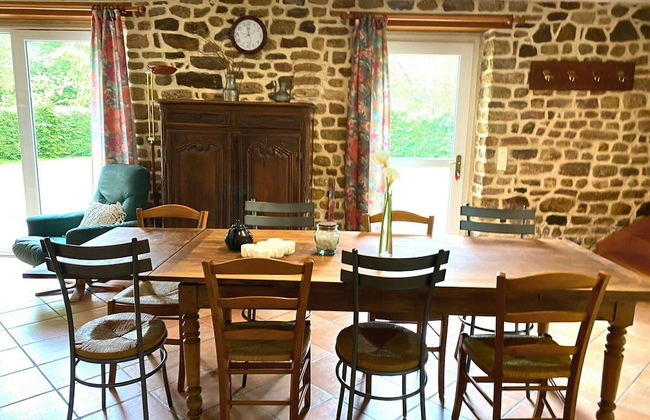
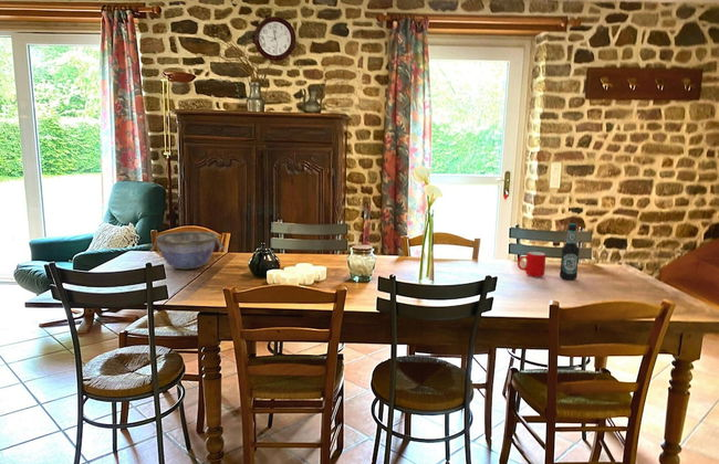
+ bowl [148,231,226,271]
+ bottle [559,222,581,281]
+ cup [517,251,548,278]
